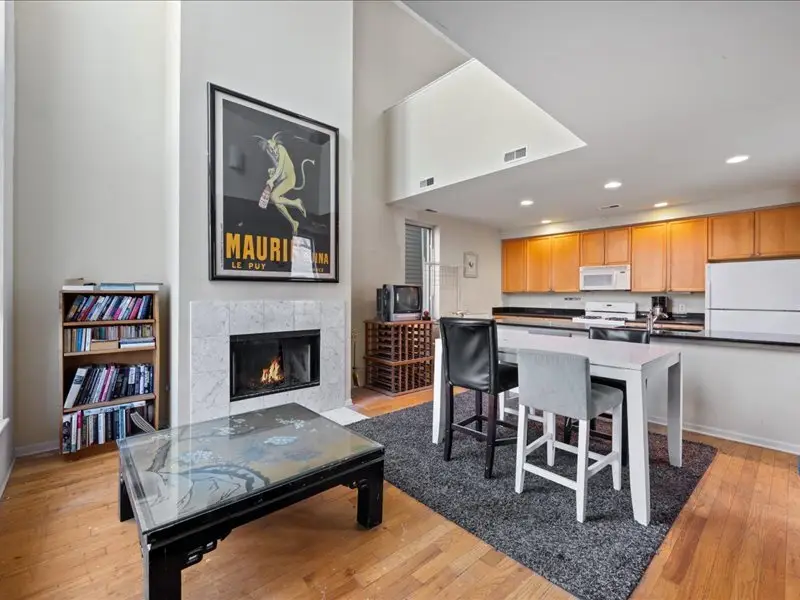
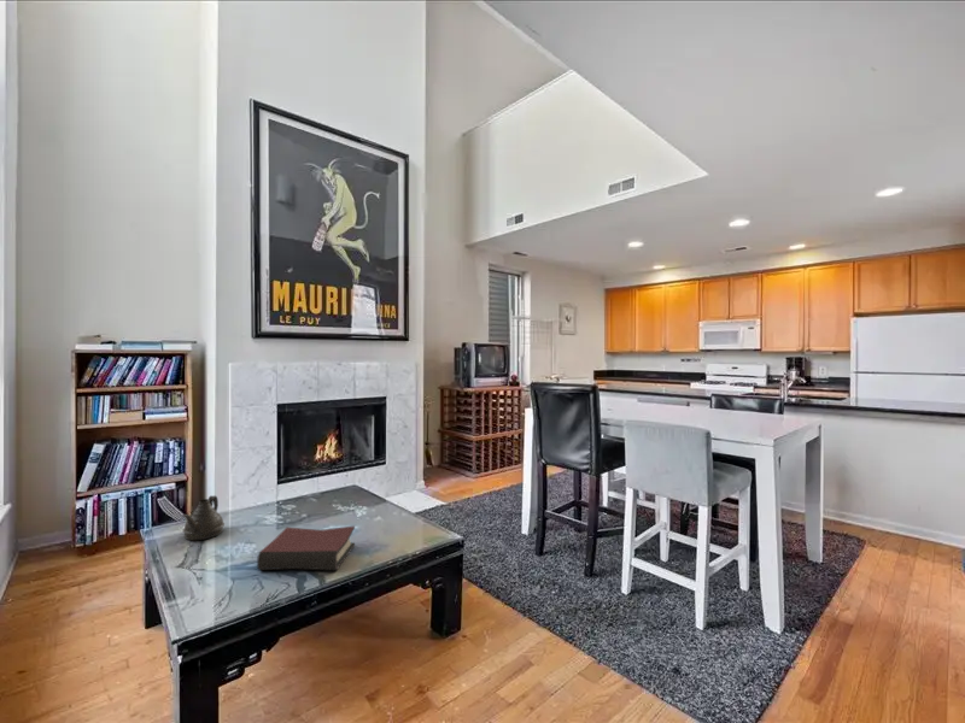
+ teapot [181,494,226,541]
+ hardback book [256,524,356,571]
